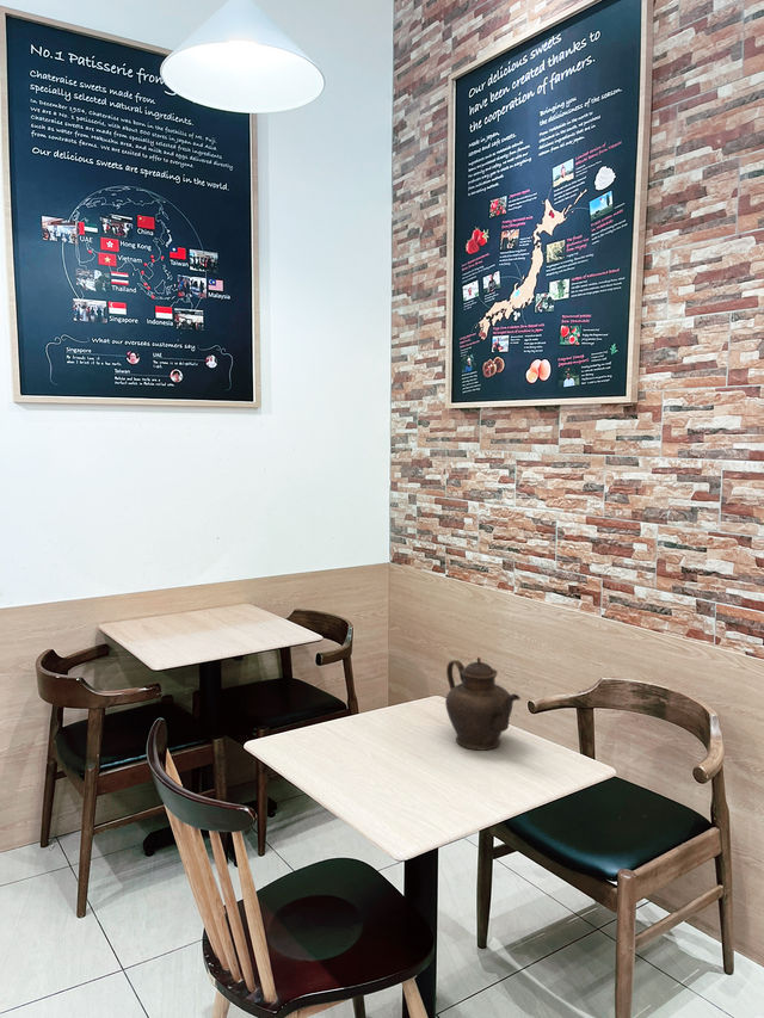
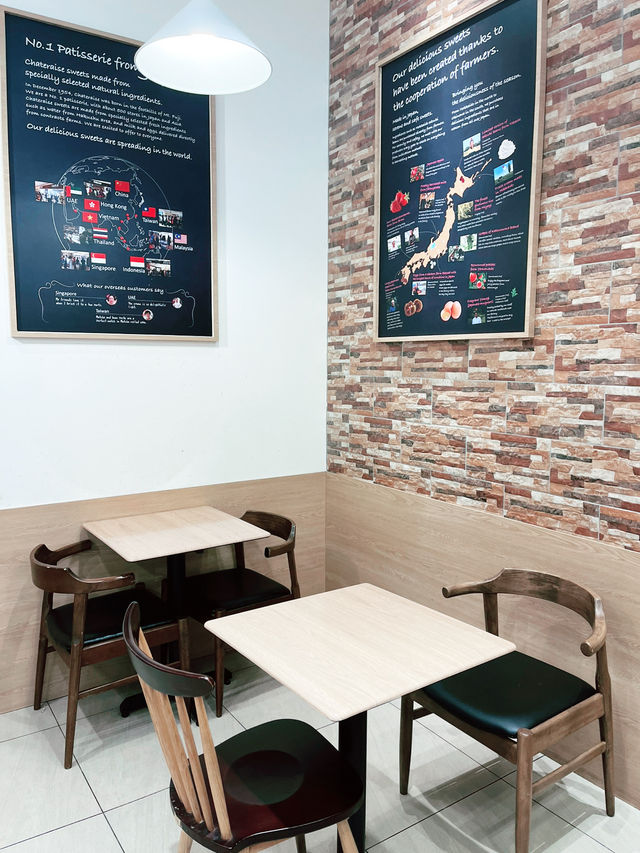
- teapot [444,656,522,752]
